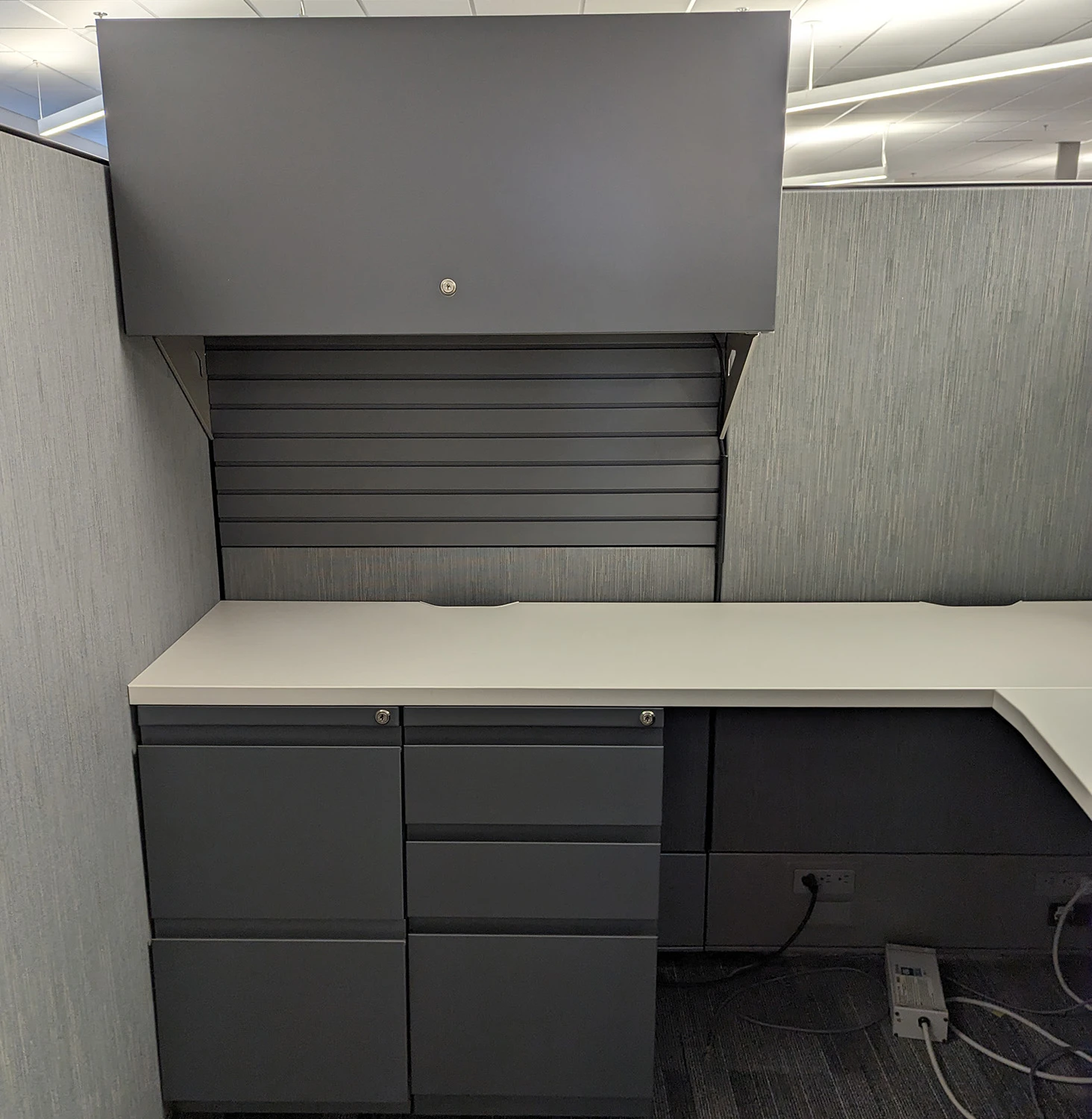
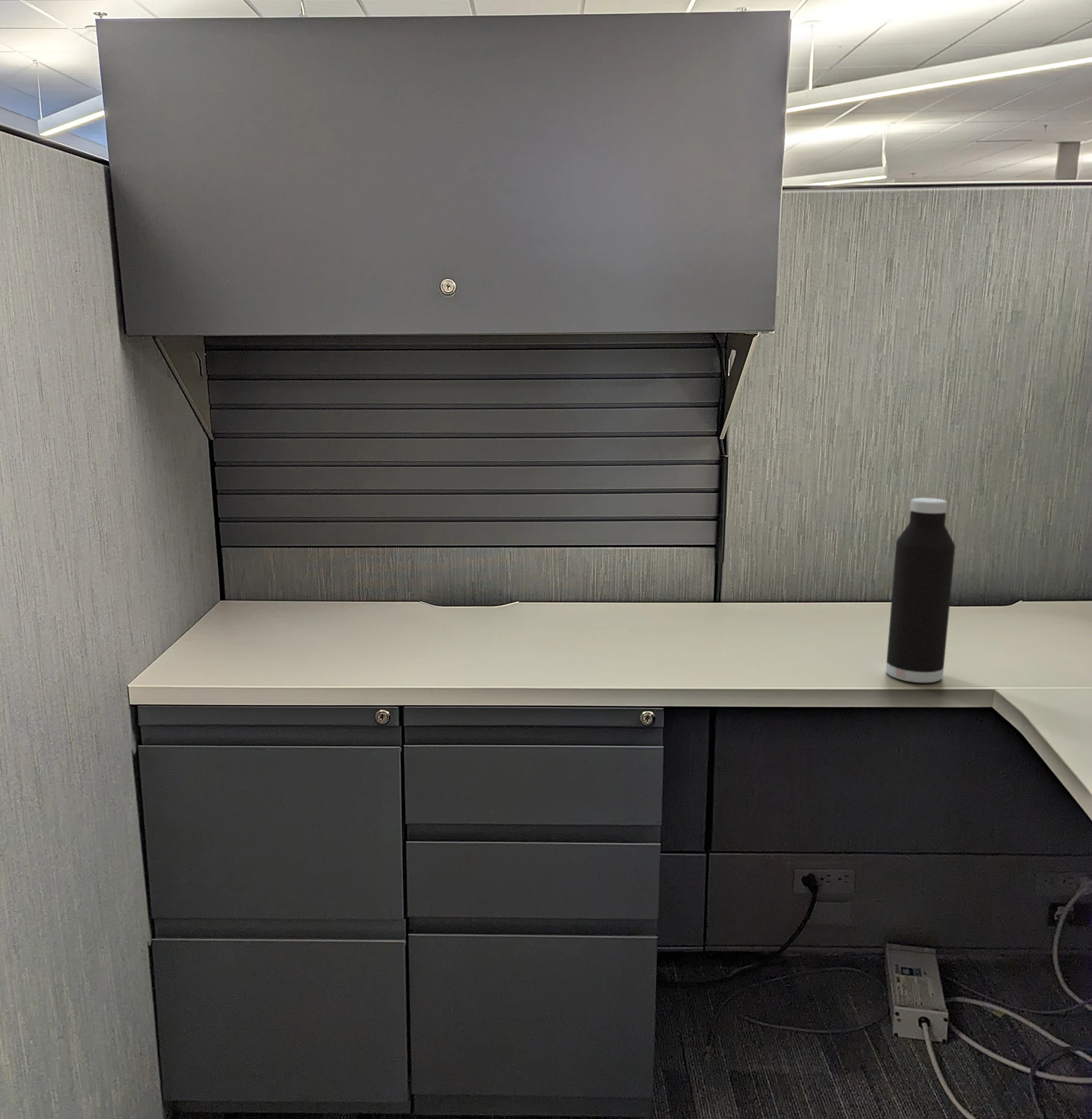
+ water bottle [885,497,955,683]
